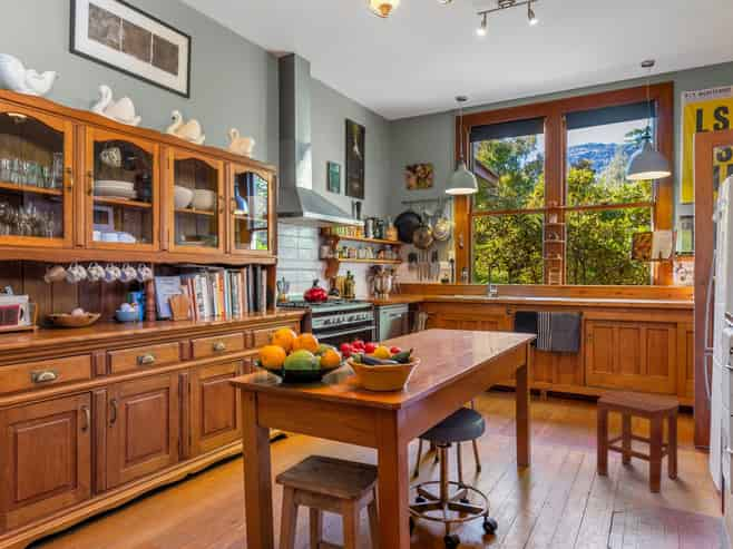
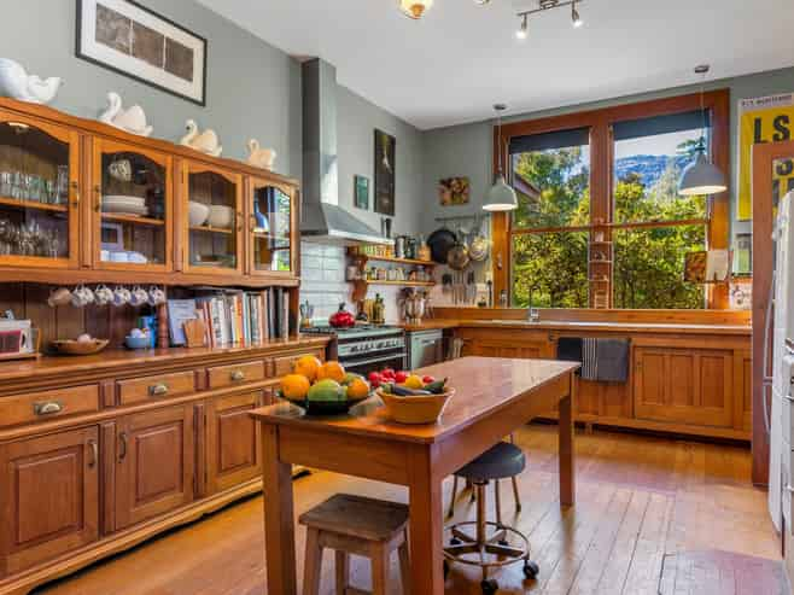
- stool [596,390,681,493]
